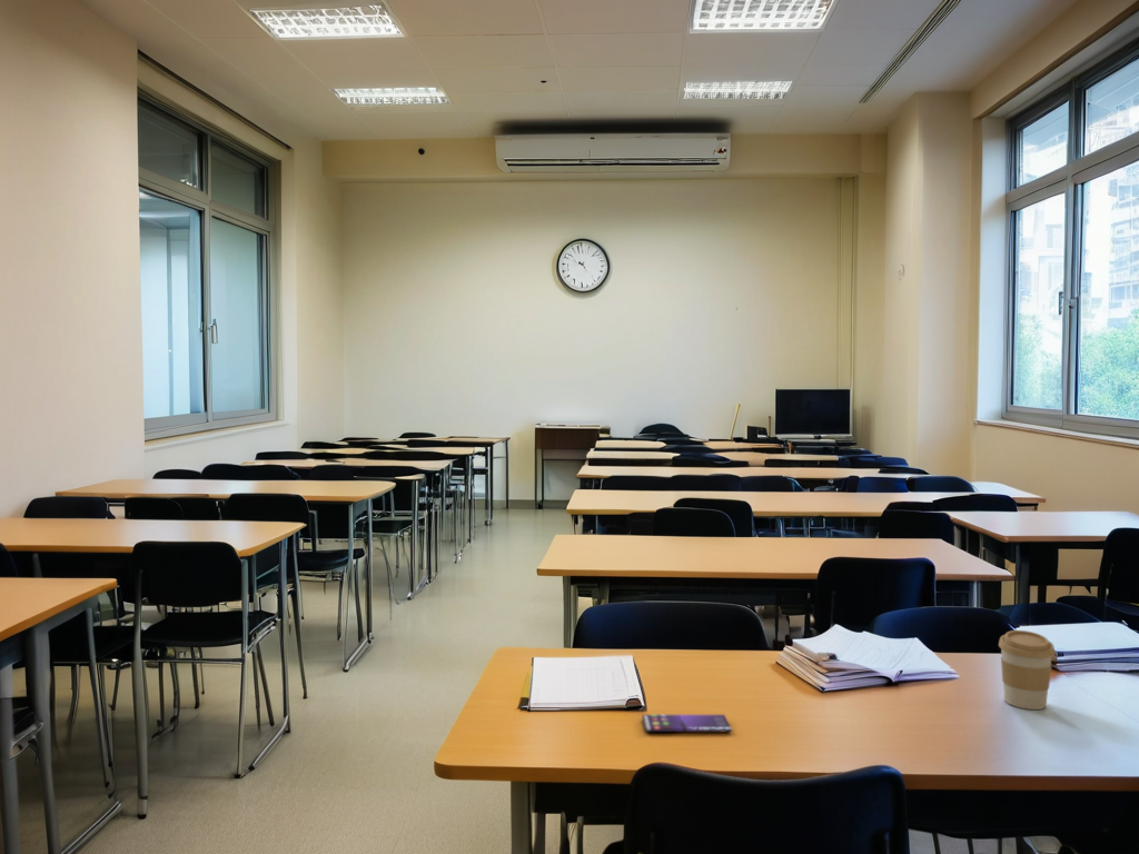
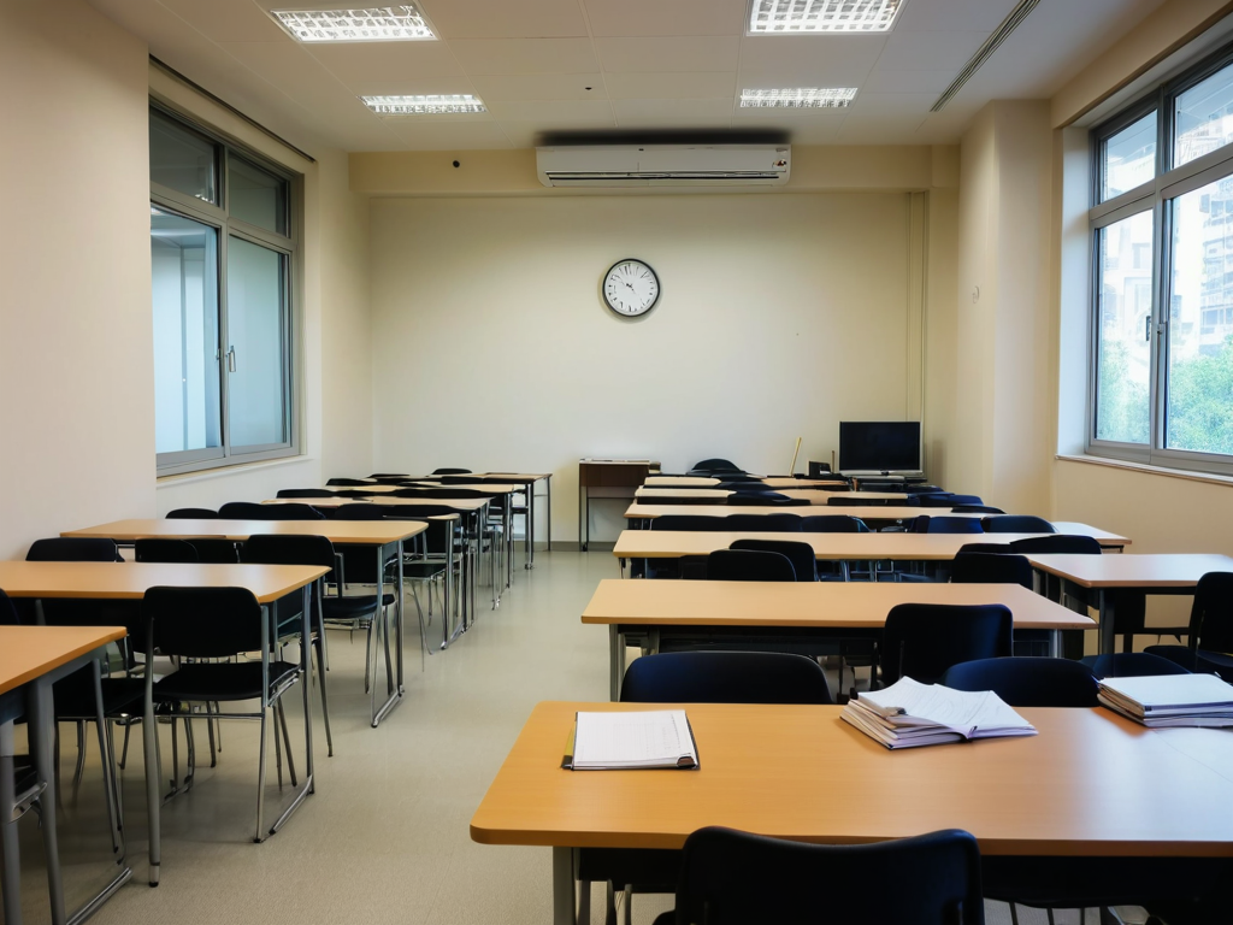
- smartphone [641,714,732,734]
- coffee cup [998,629,1056,711]
